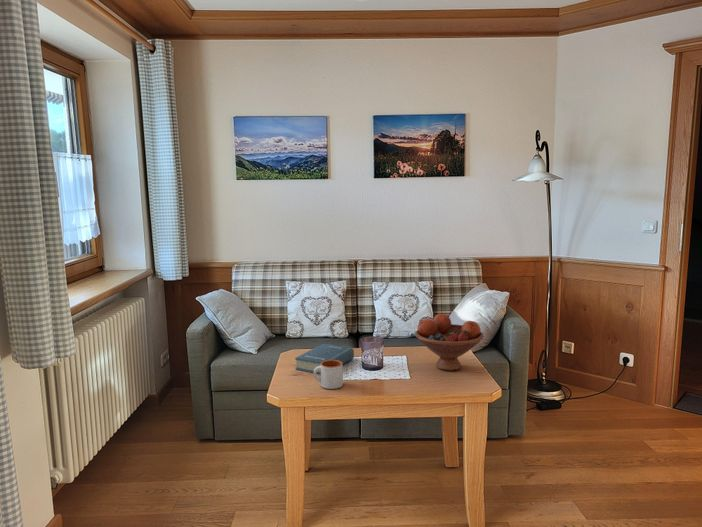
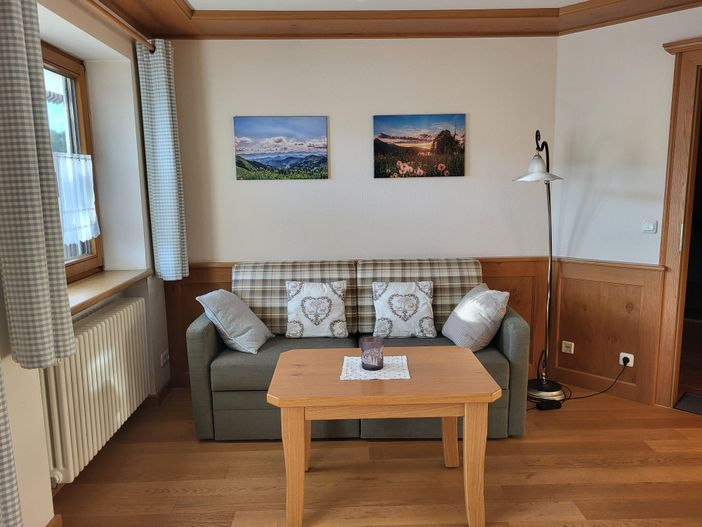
- mug [313,360,344,390]
- fruit bowl [414,313,485,372]
- hardback book [294,343,355,375]
